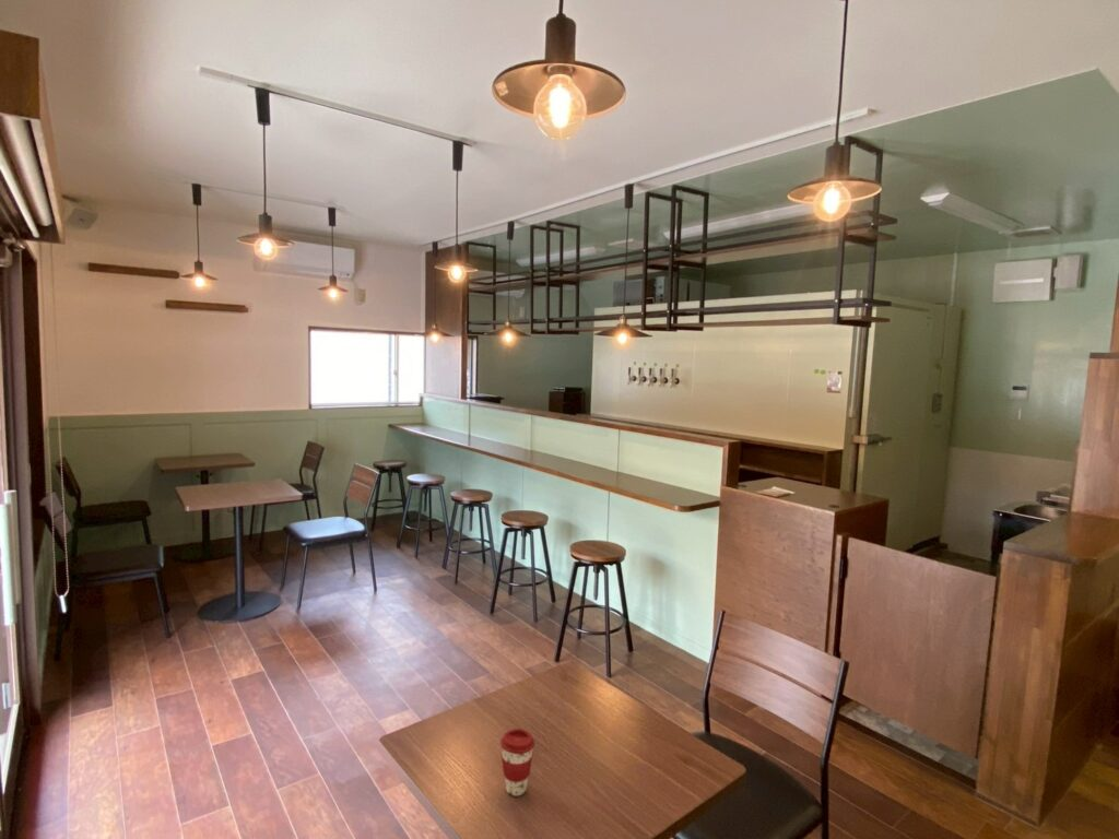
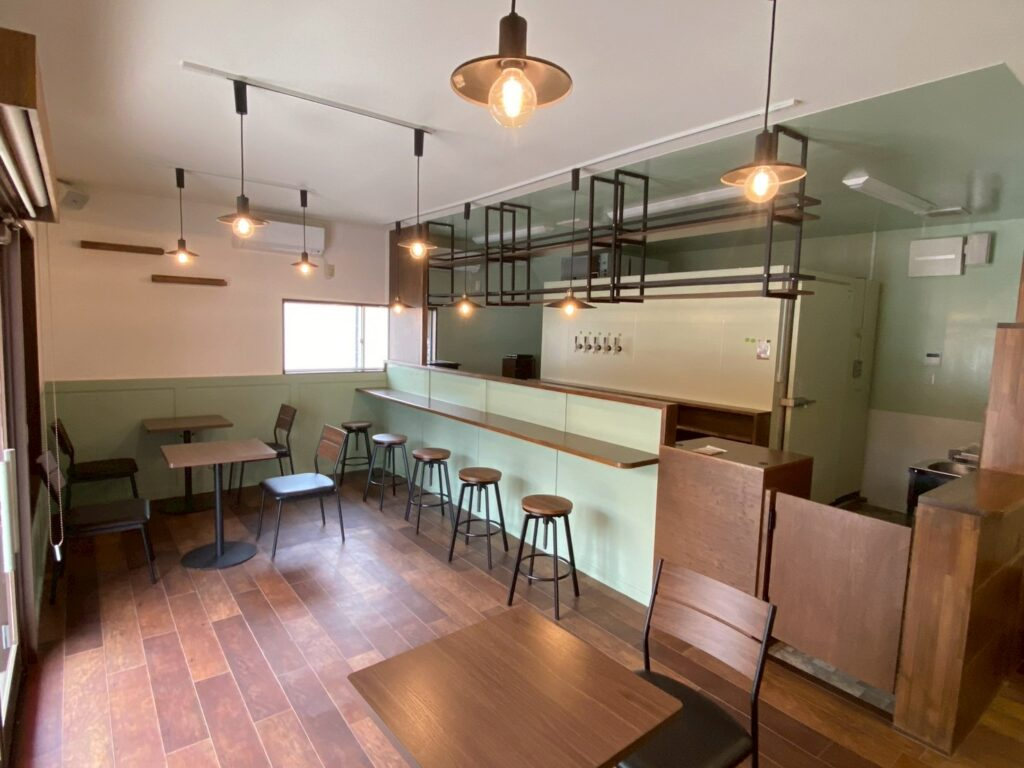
- coffee cup [499,728,535,796]
